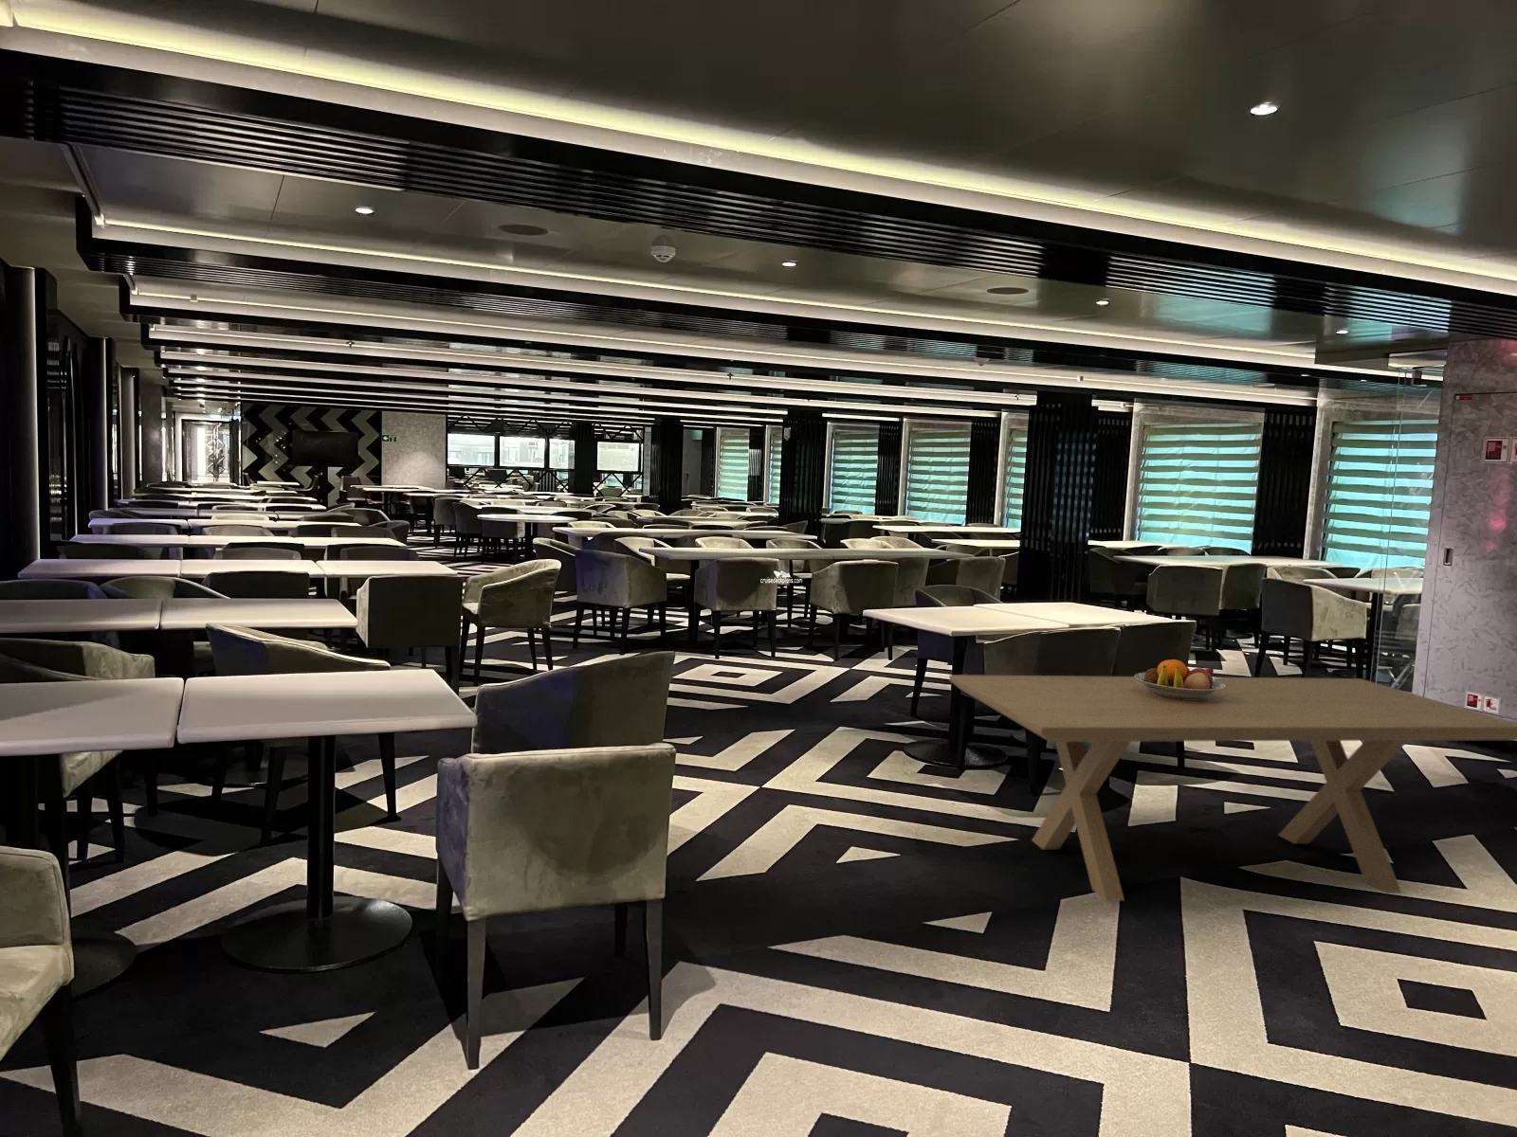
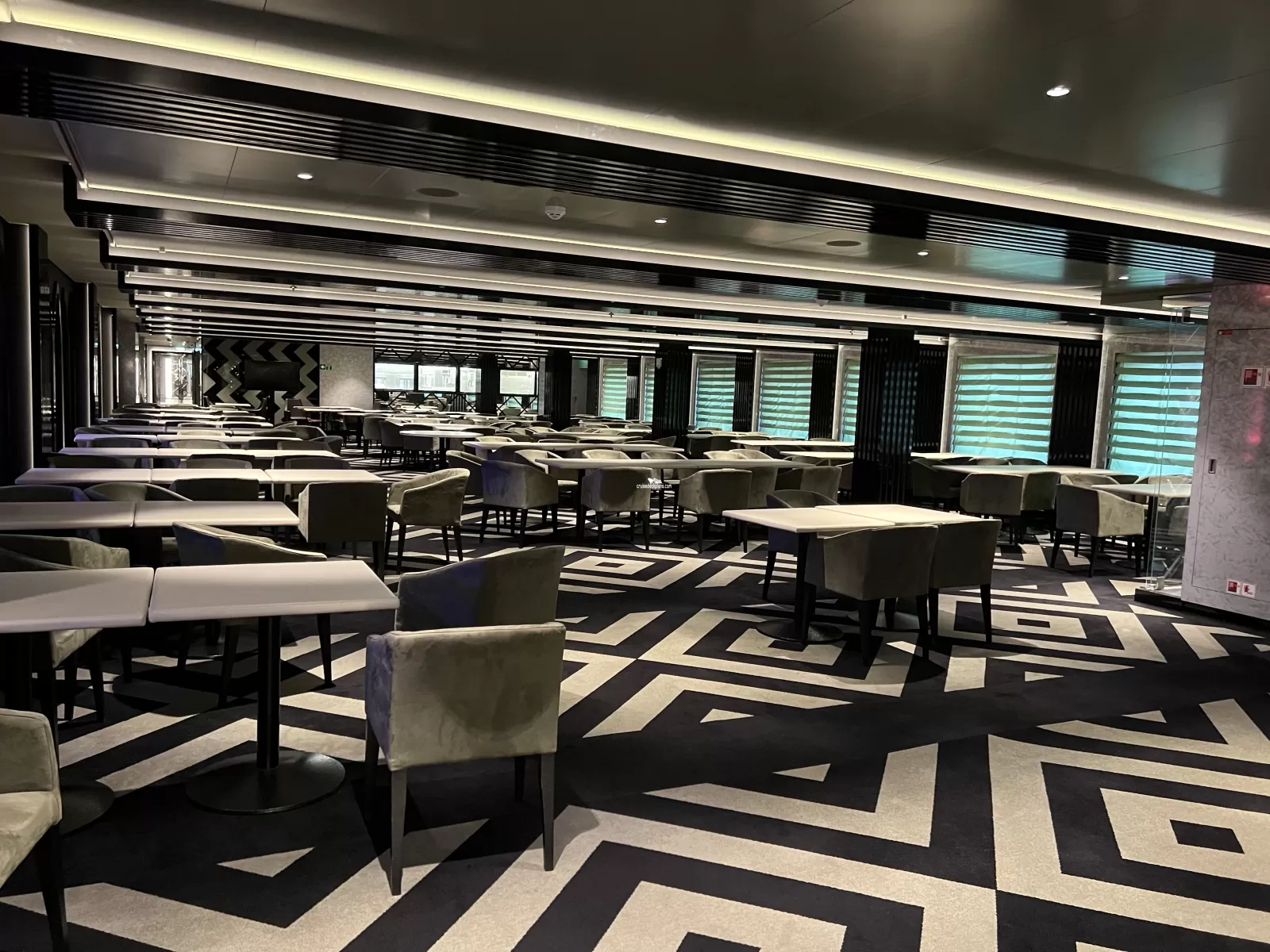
- dining table [948,674,1517,902]
- fruit bowl [1134,658,1226,699]
